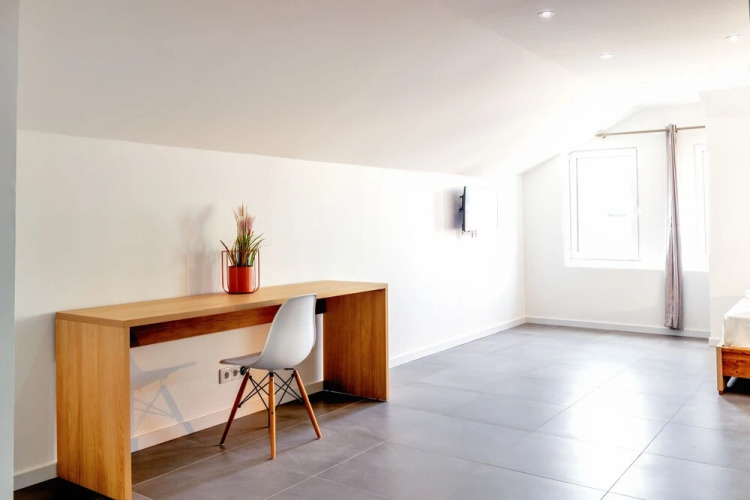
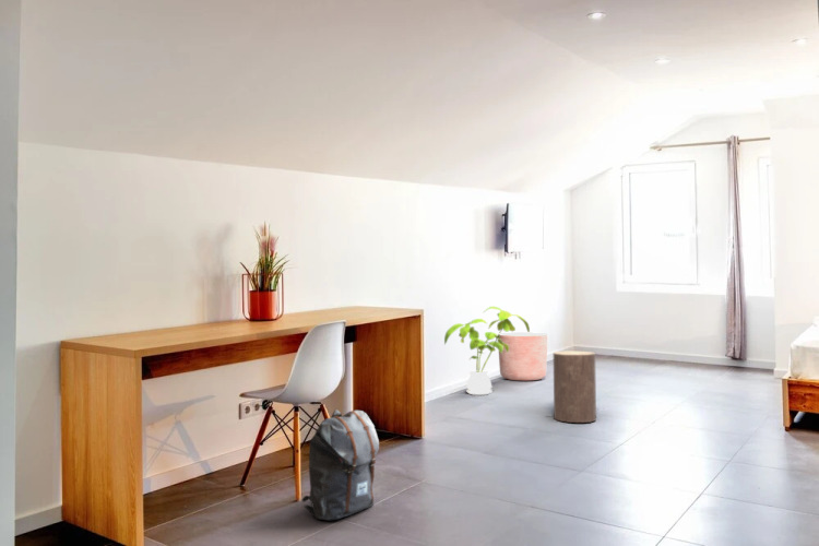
+ backpack [301,408,380,521]
+ stool [553,351,597,424]
+ planter [497,331,549,381]
+ house plant [443,306,531,396]
